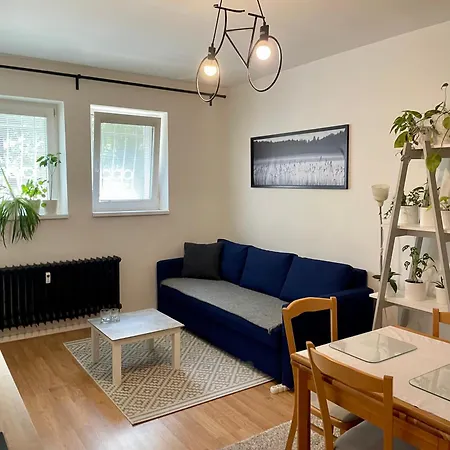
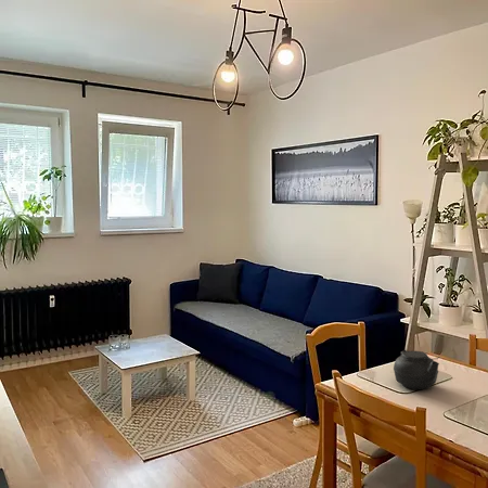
+ teapot [393,349,440,390]
